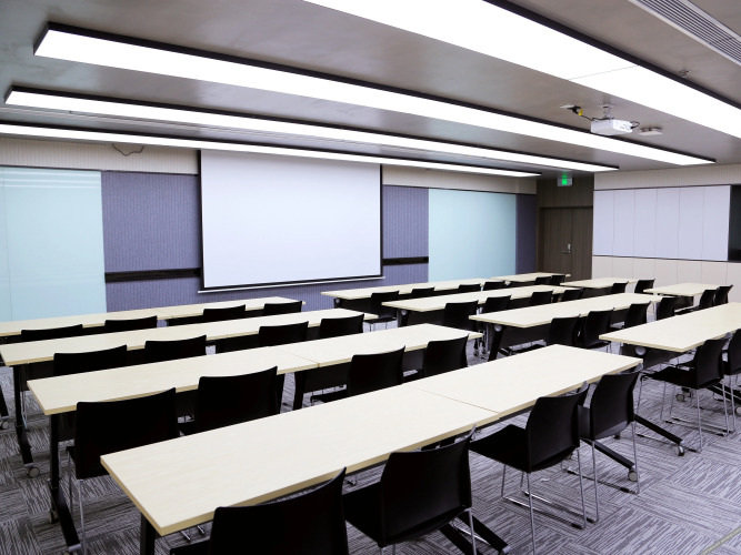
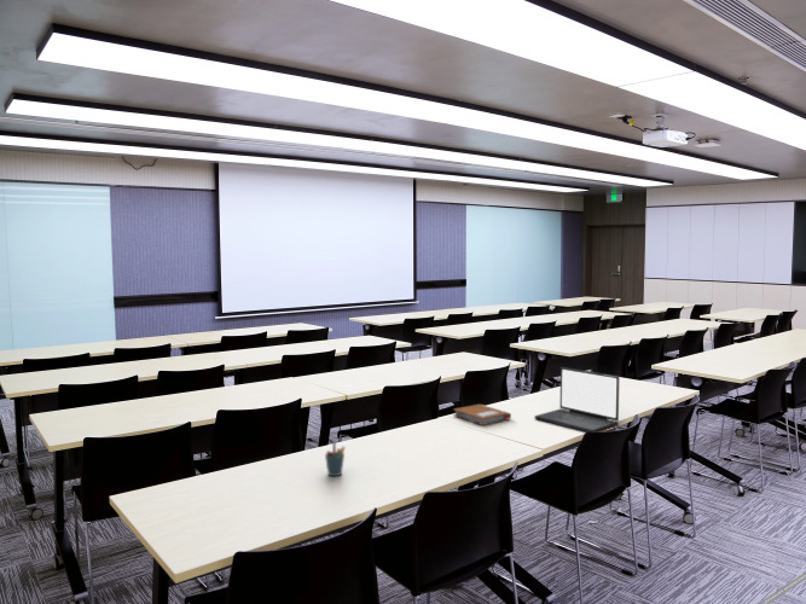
+ notebook [452,403,512,426]
+ pen holder [324,440,346,477]
+ laptop [533,366,621,434]
